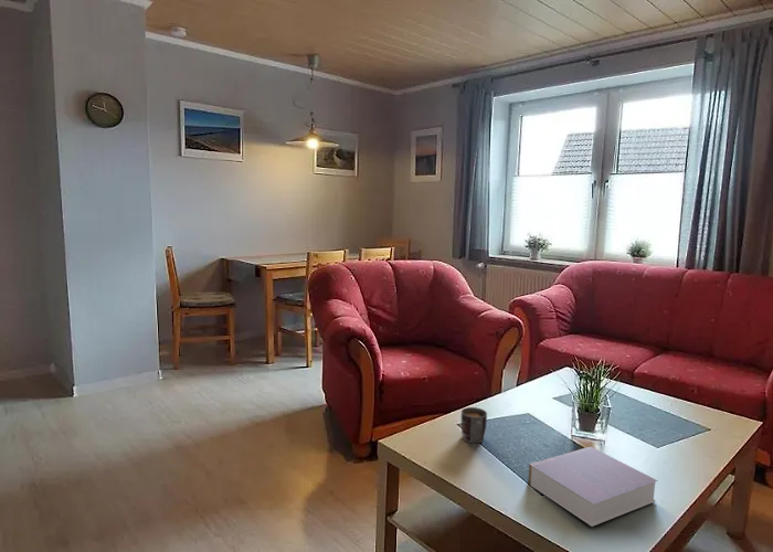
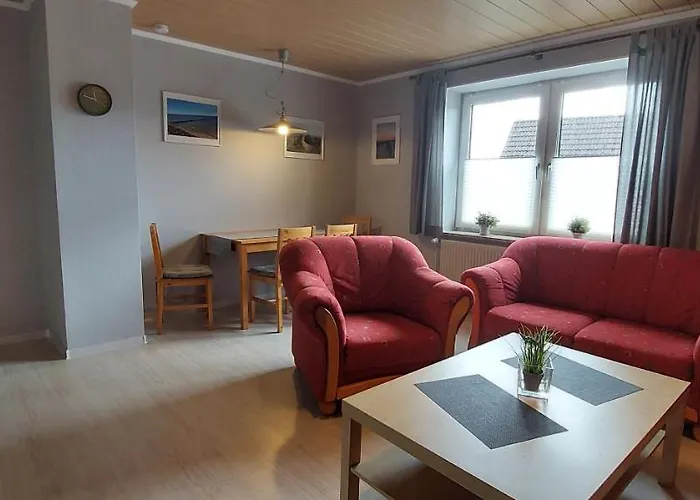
- mug [460,406,488,444]
- book [527,446,659,528]
